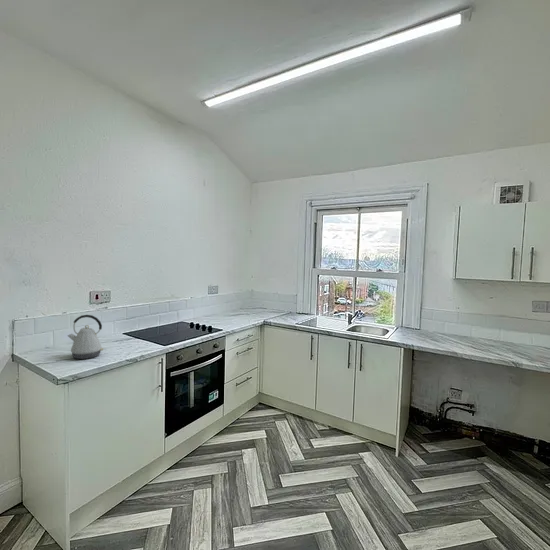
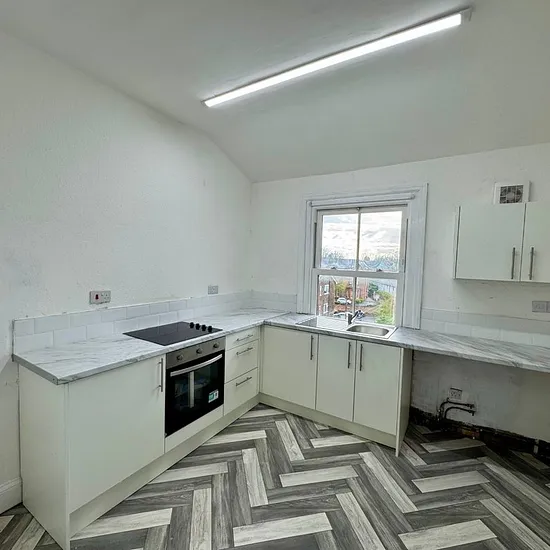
- kettle [67,314,105,360]
